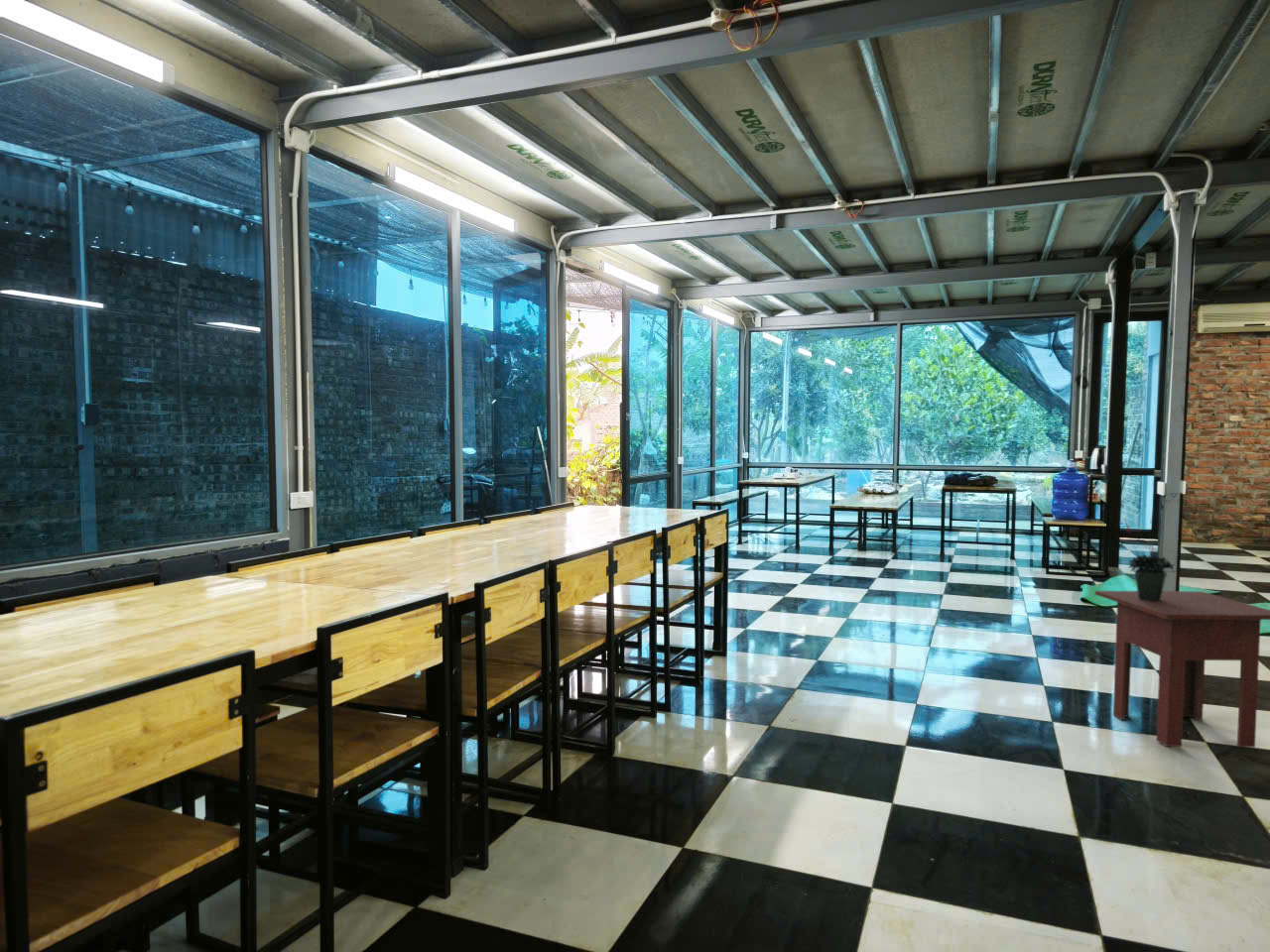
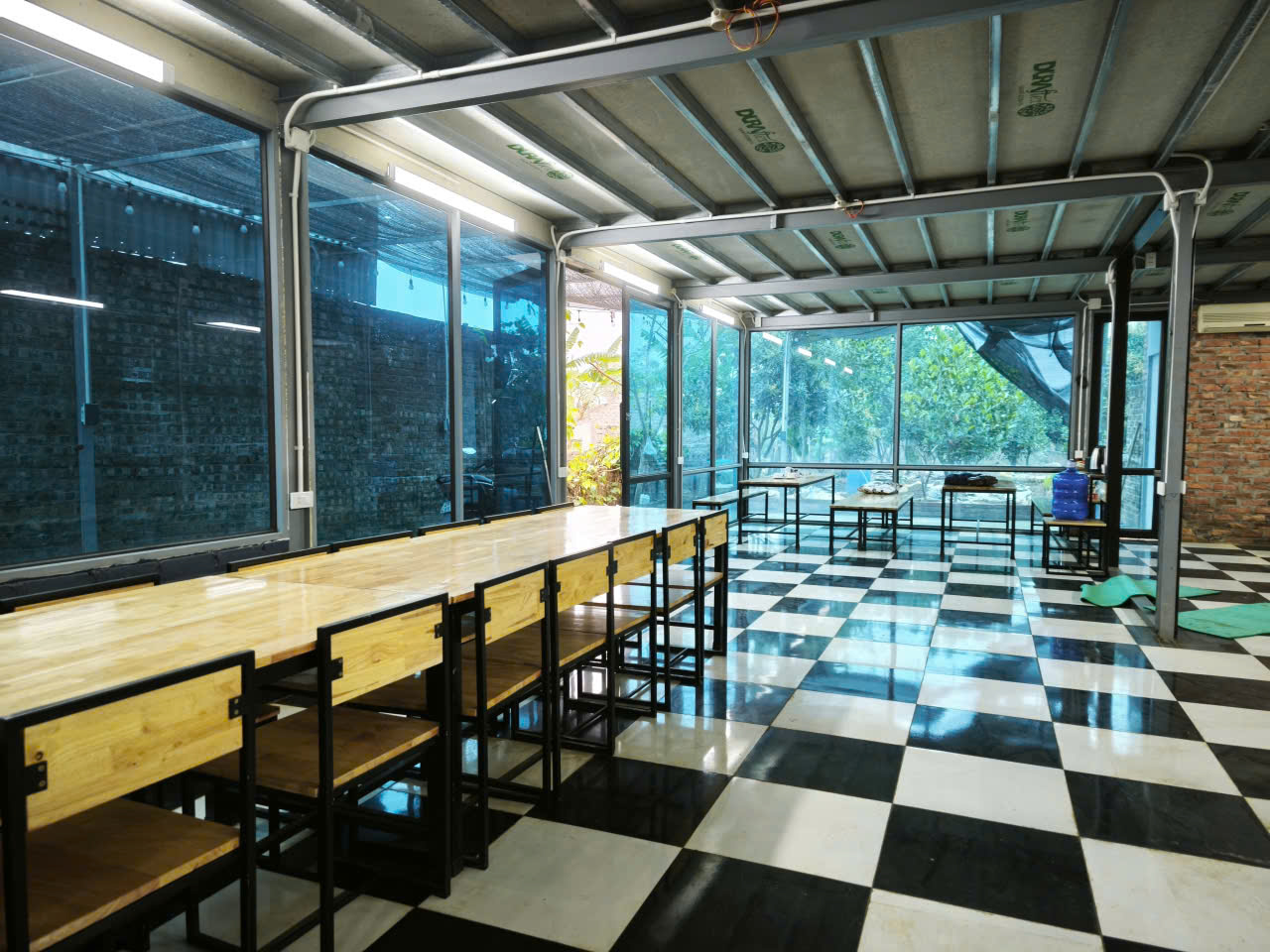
- potted plant [1122,517,1177,602]
- side table [1093,590,1270,748]
